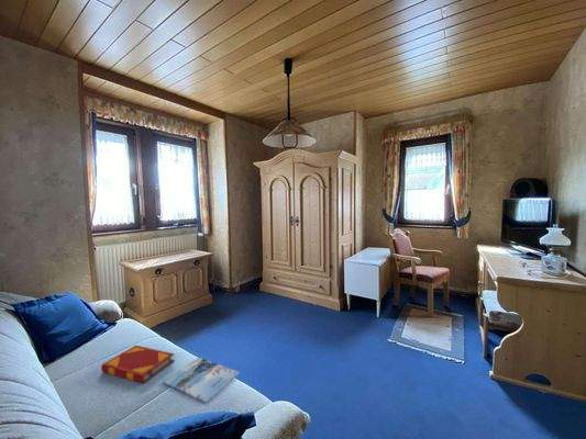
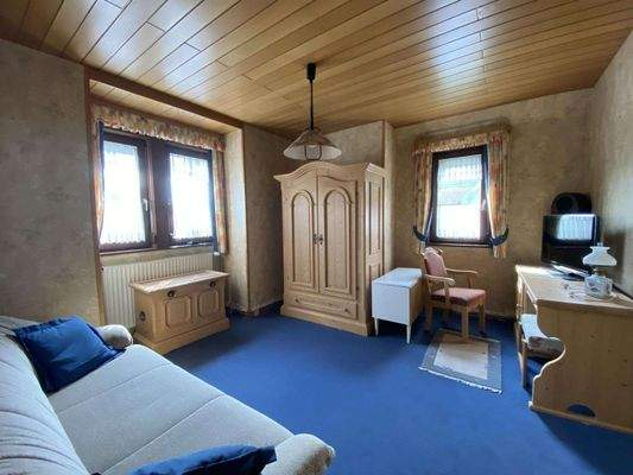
- magazine [162,357,240,404]
- hardback book [100,345,175,384]
